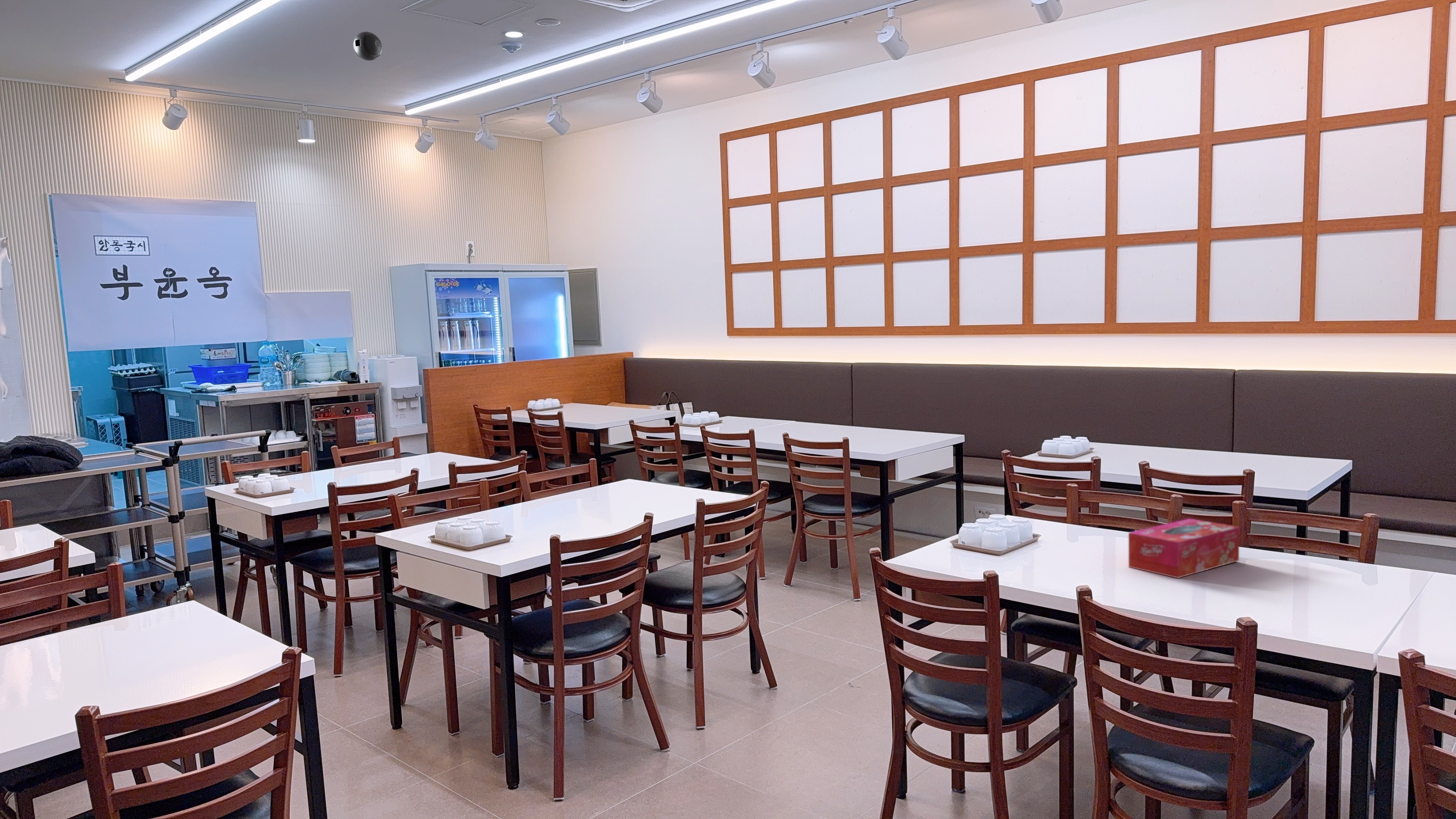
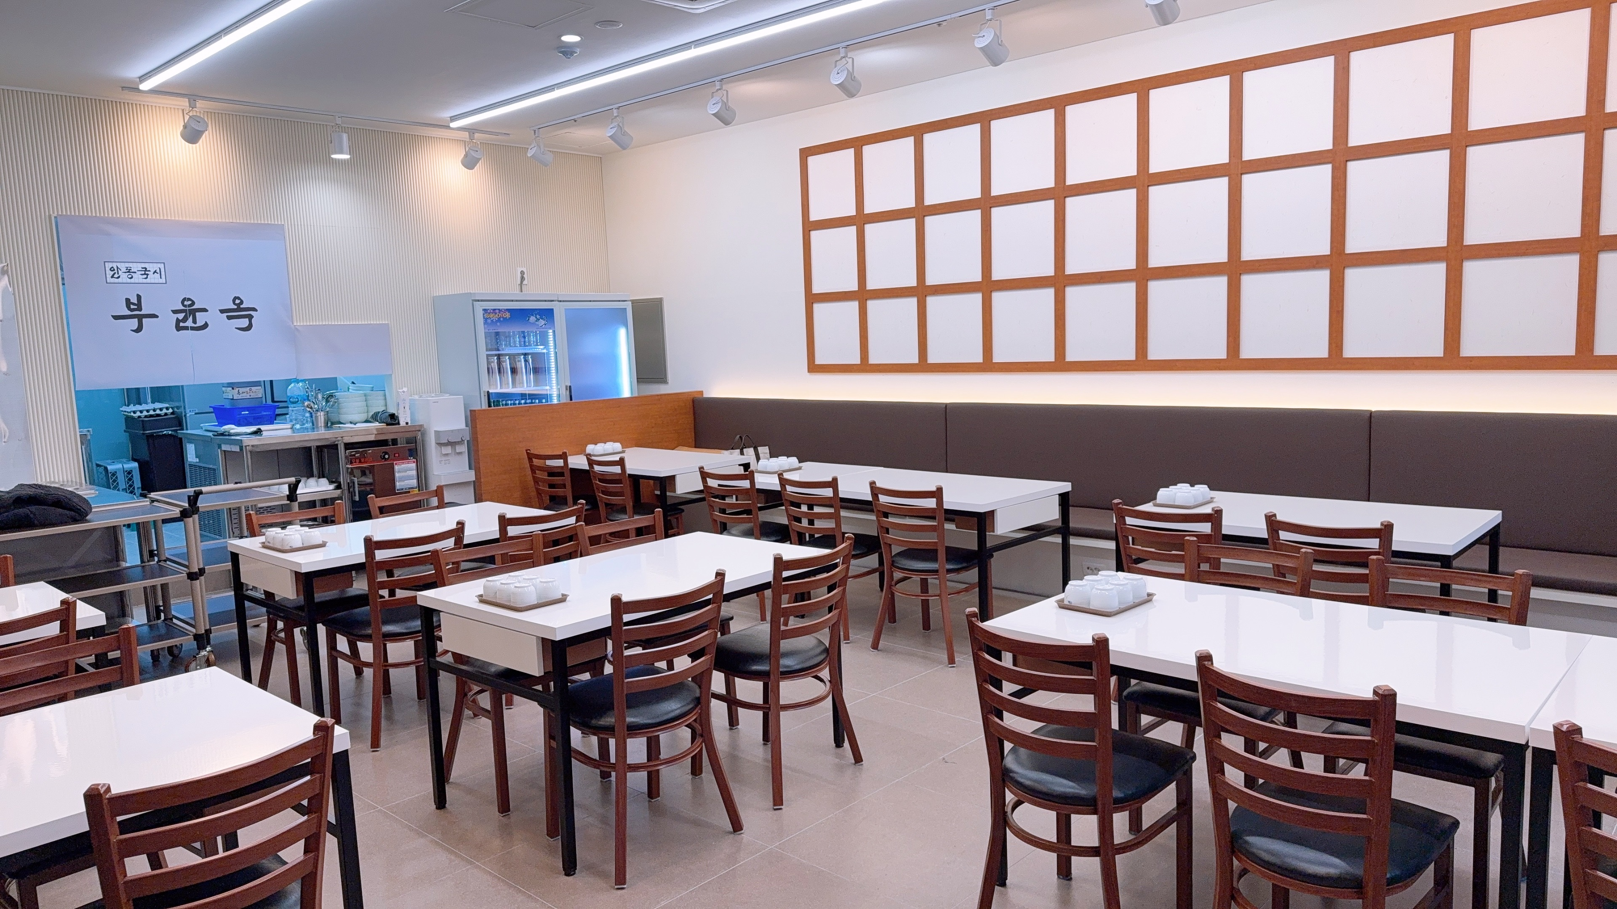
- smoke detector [353,31,383,61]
- tissue box [1128,518,1240,579]
